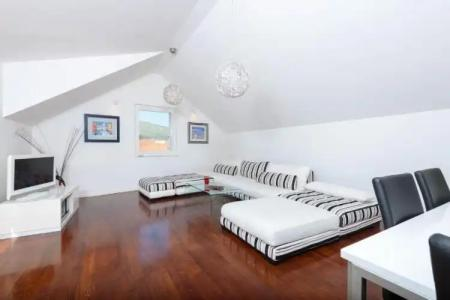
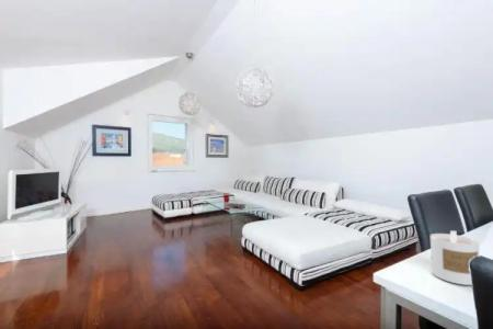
+ candle [429,230,481,286]
